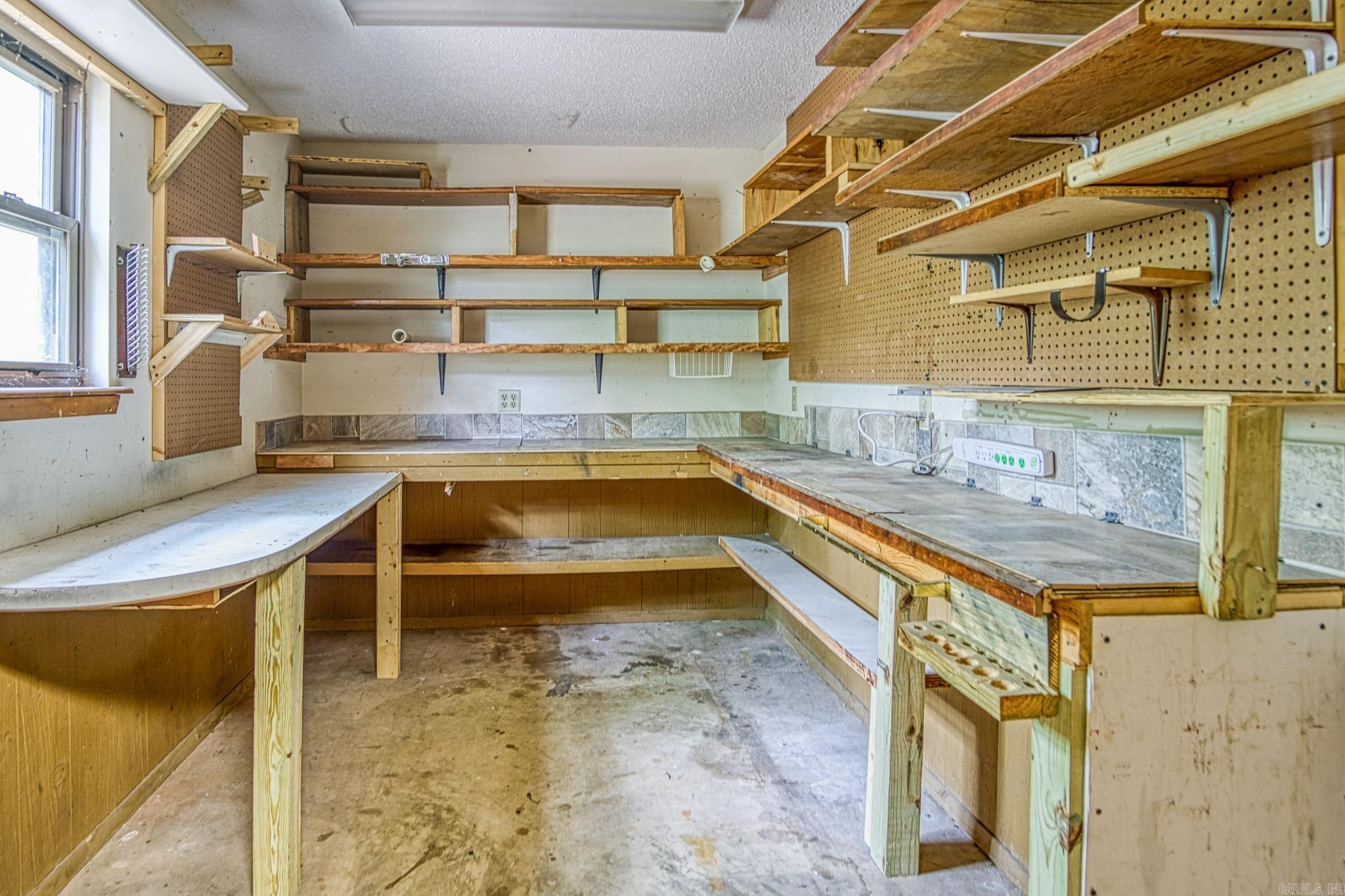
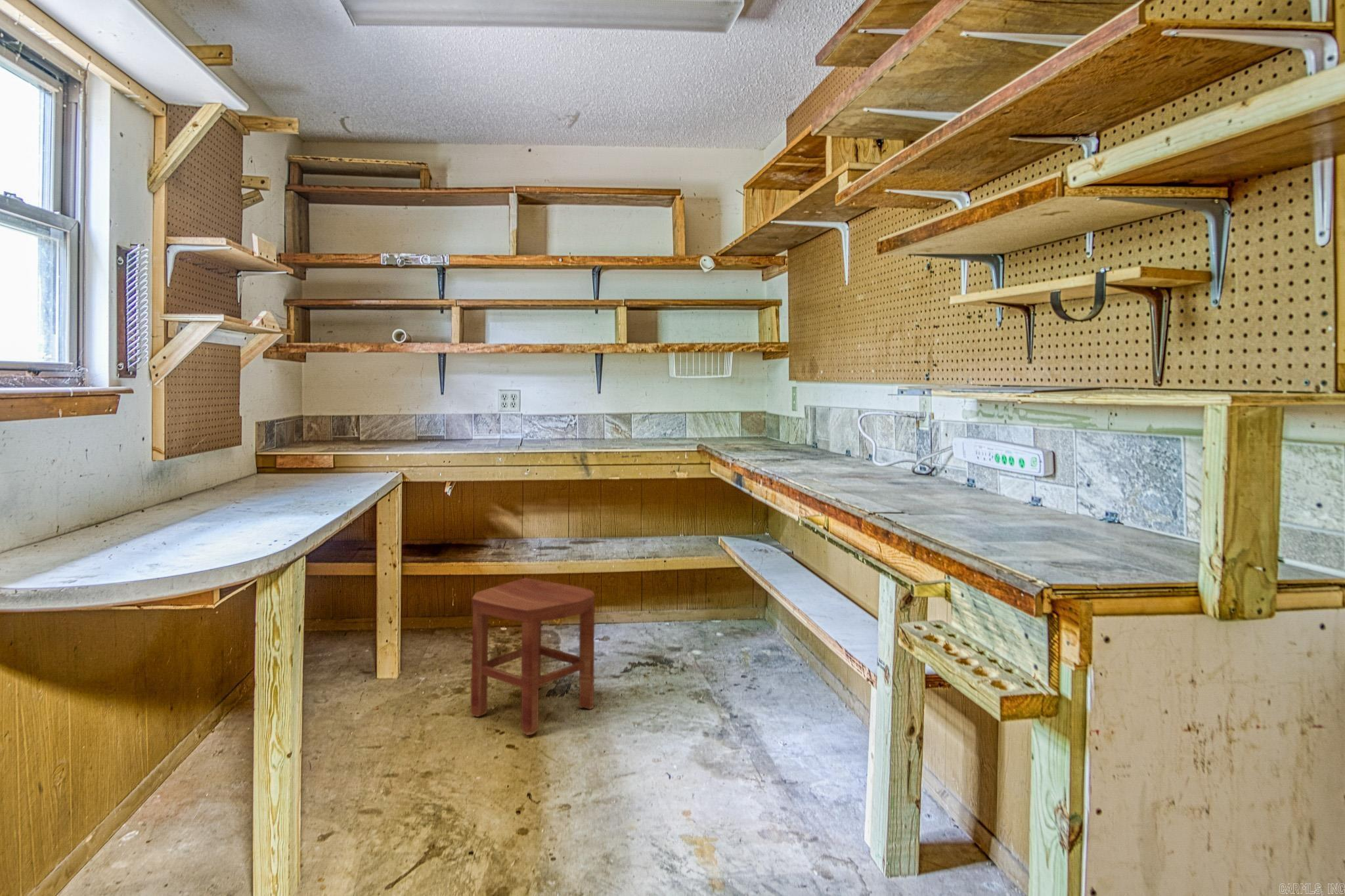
+ stool [470,577,595,736]
